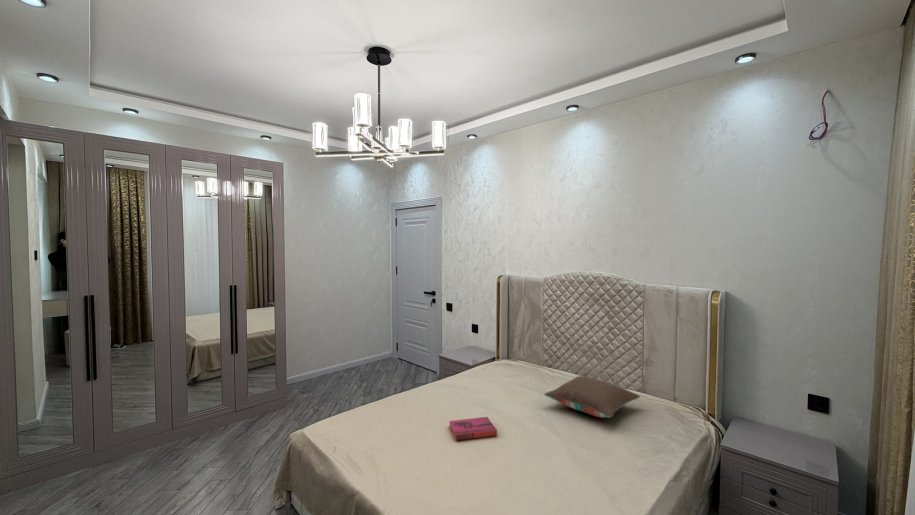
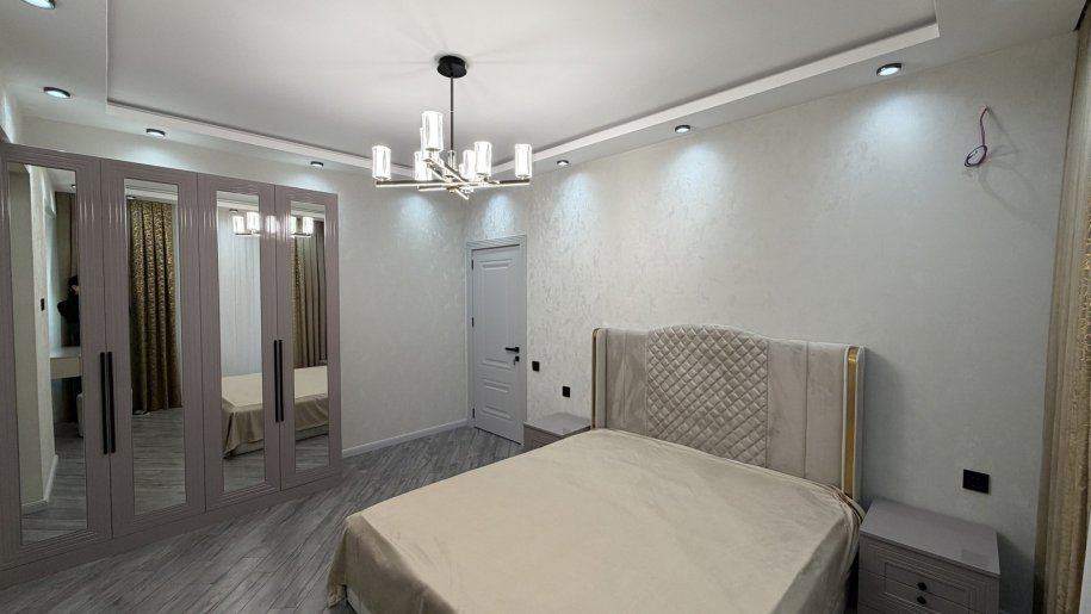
- hardback book [448,416,498,442]
- pillow [543,375,641,419]
